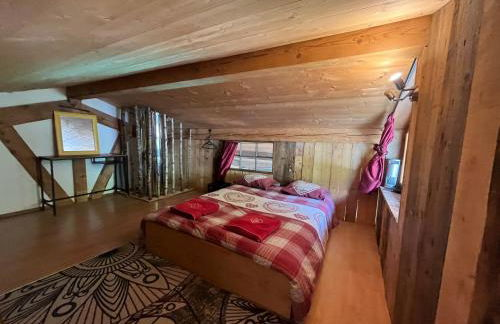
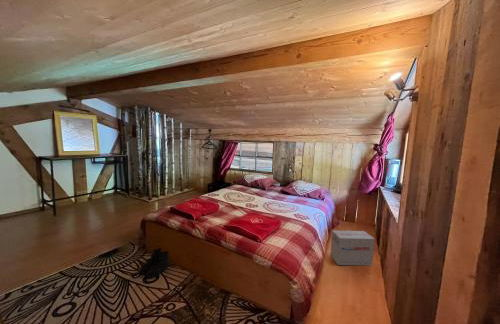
+ cardboard box [329,229,376,266]
+ boots [138,247,171,279]
